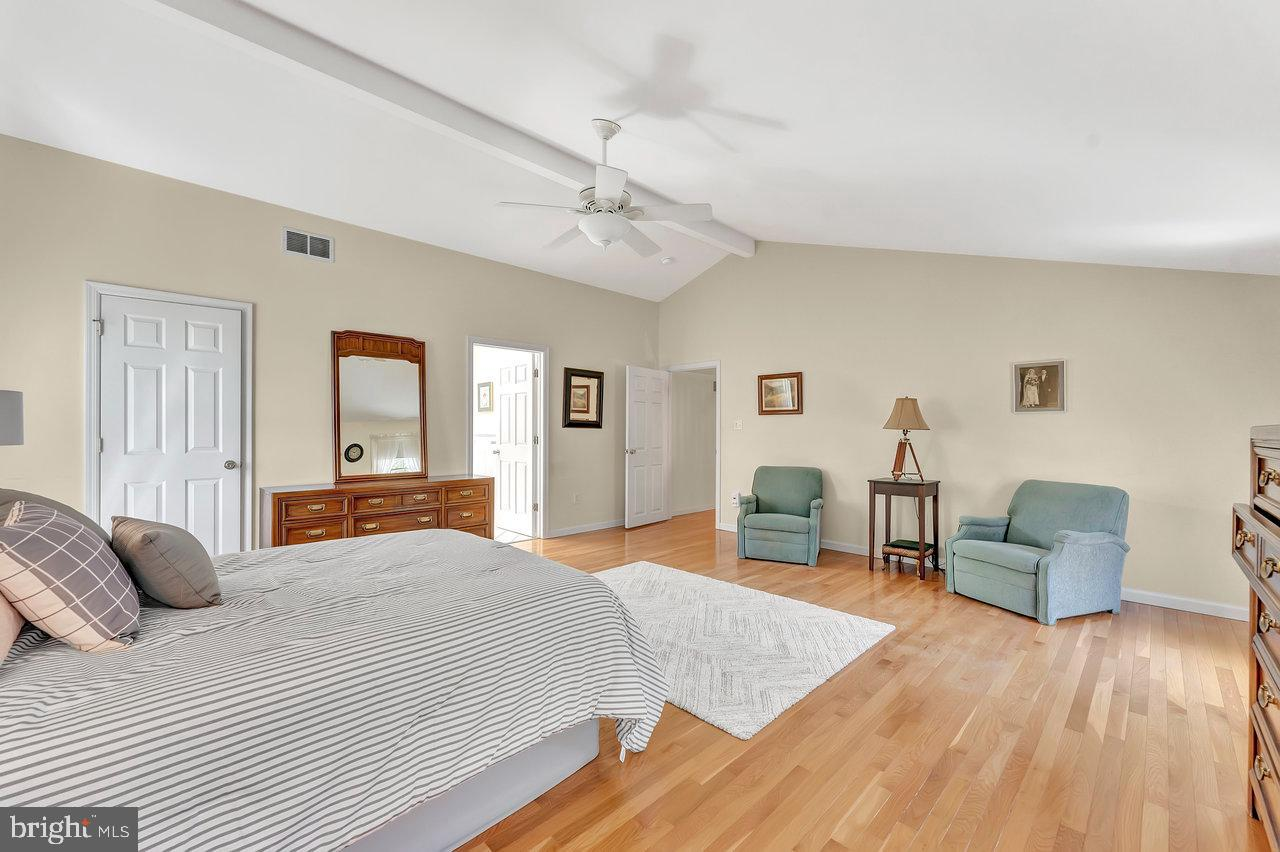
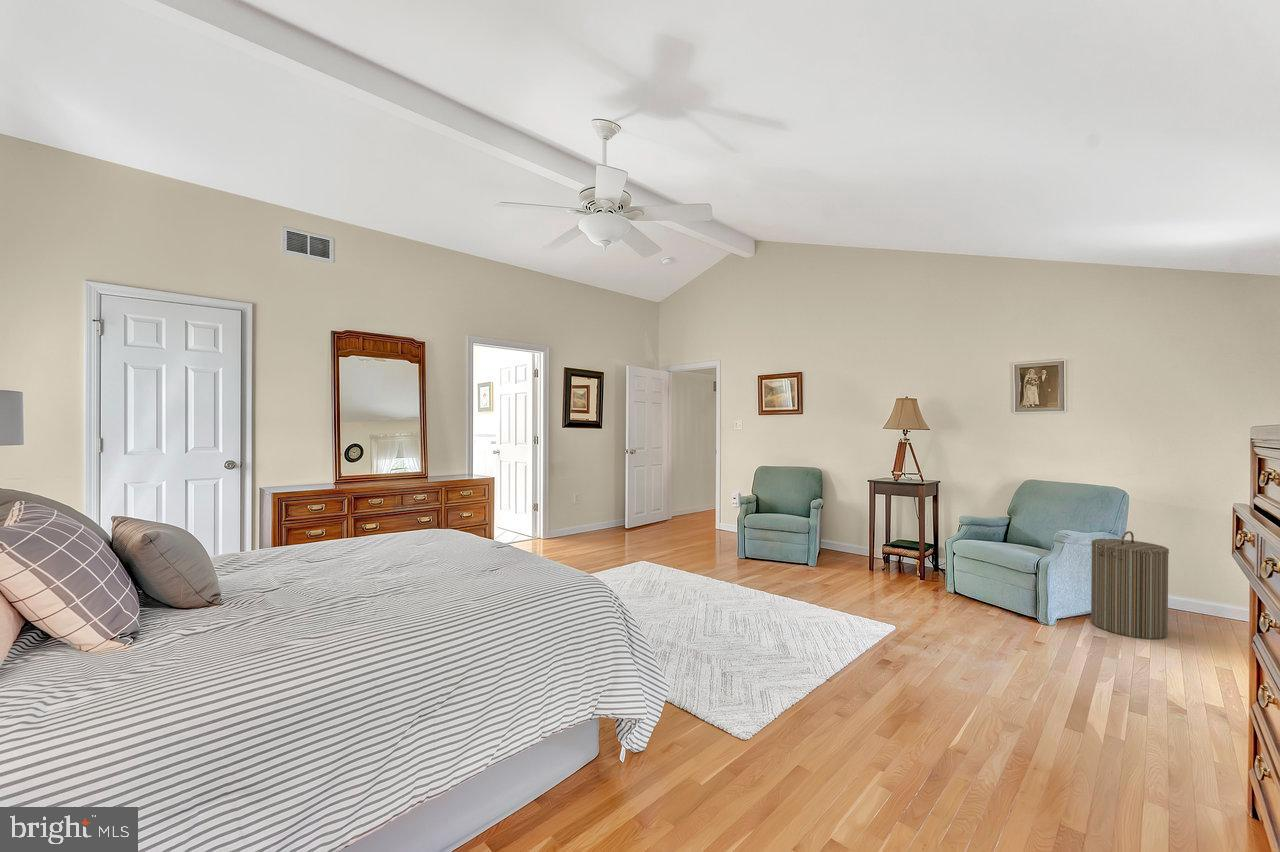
+ laundry hamper [1090,530,1170,640]
